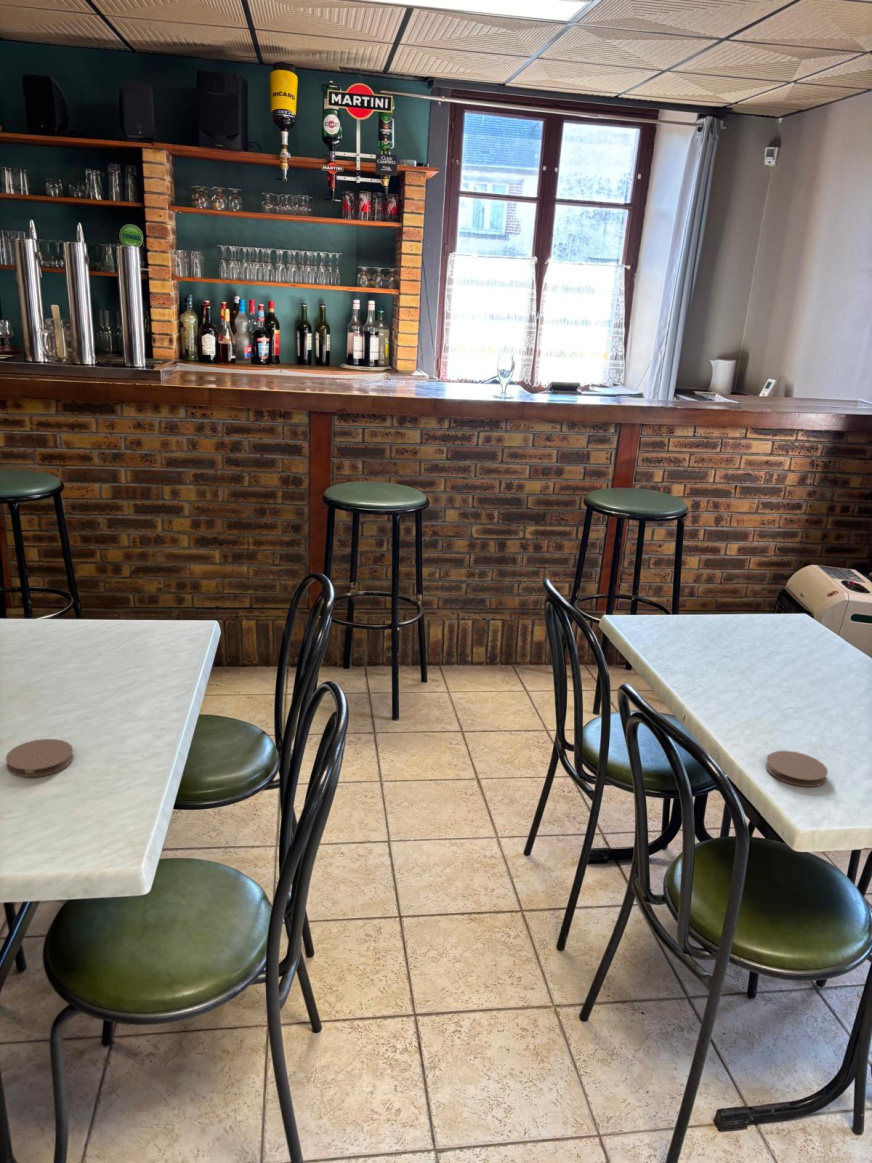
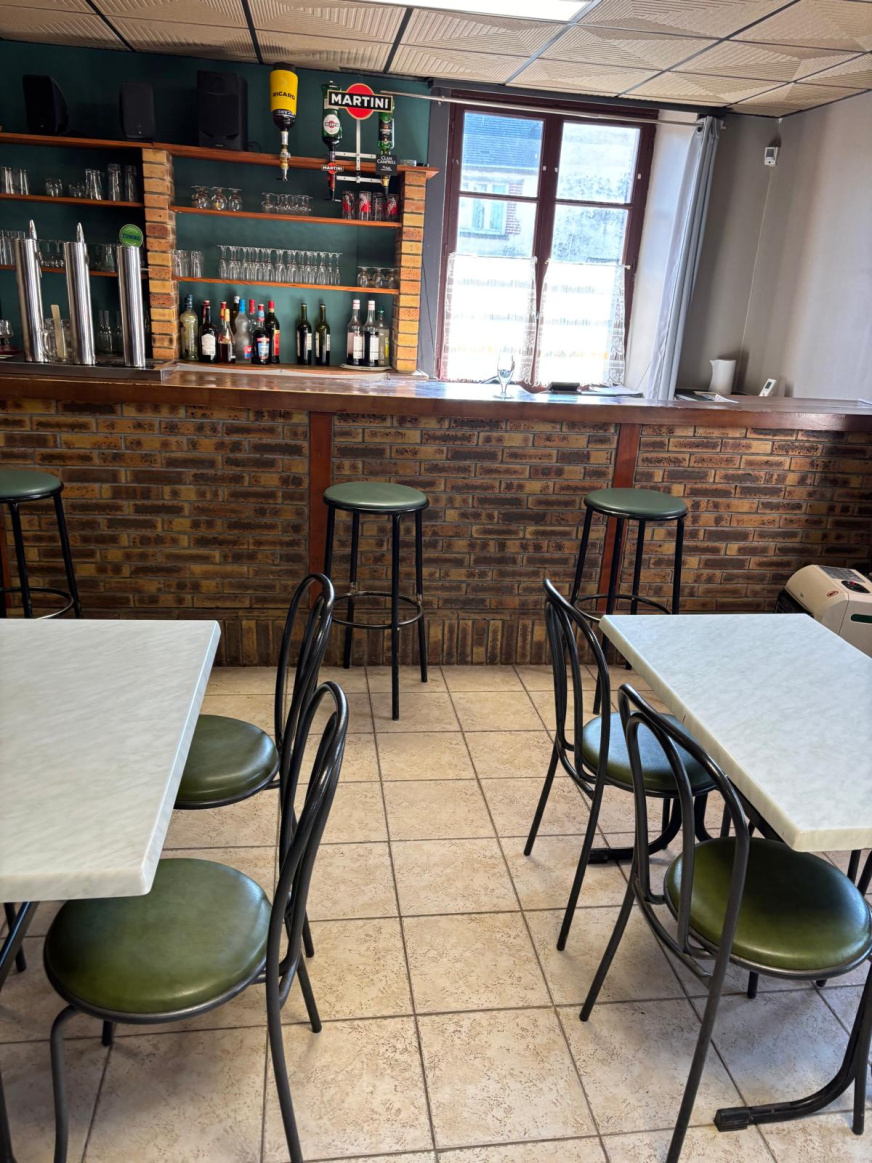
- coaster [5,738,75,778]
- coaster [765,750,829,788]
